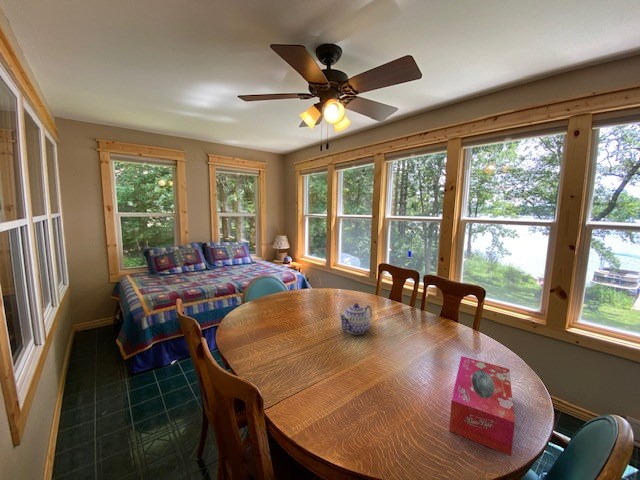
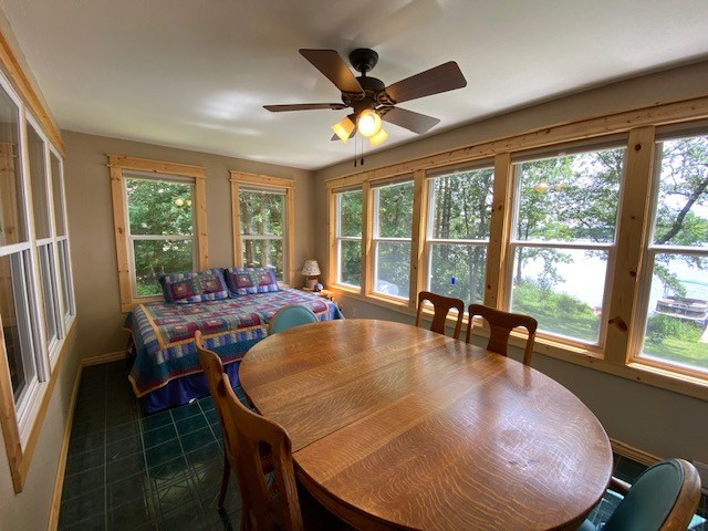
- teapot [337,302,373,335]
- tissue box [448,355,516,457]
